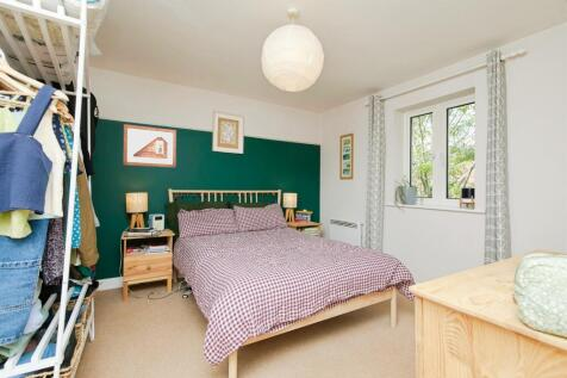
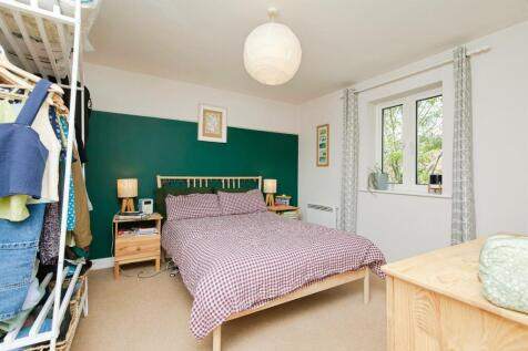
- picture frame [123,123,177,168]
